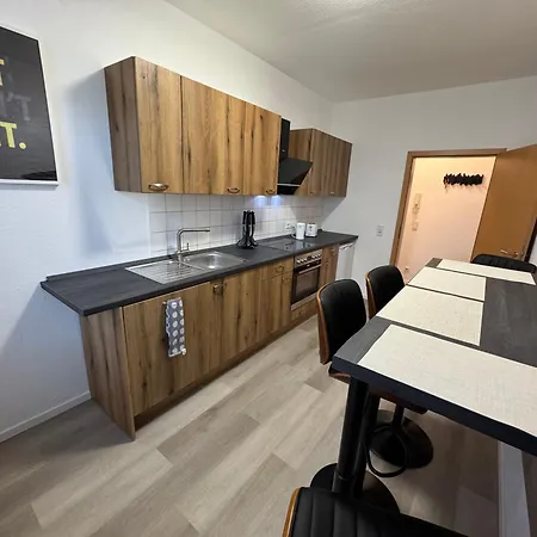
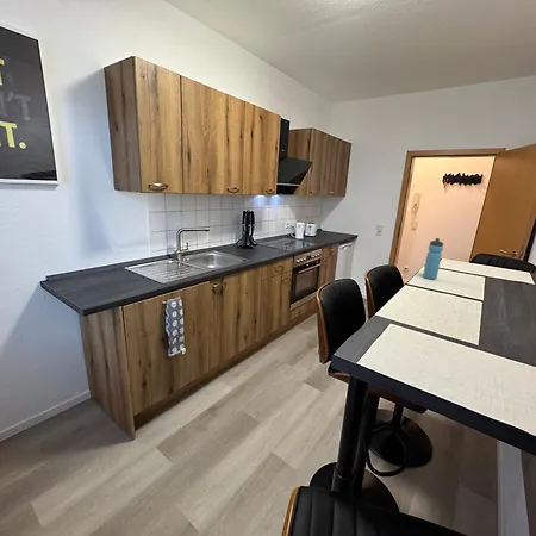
+ water bottle [422,237,444,281]
